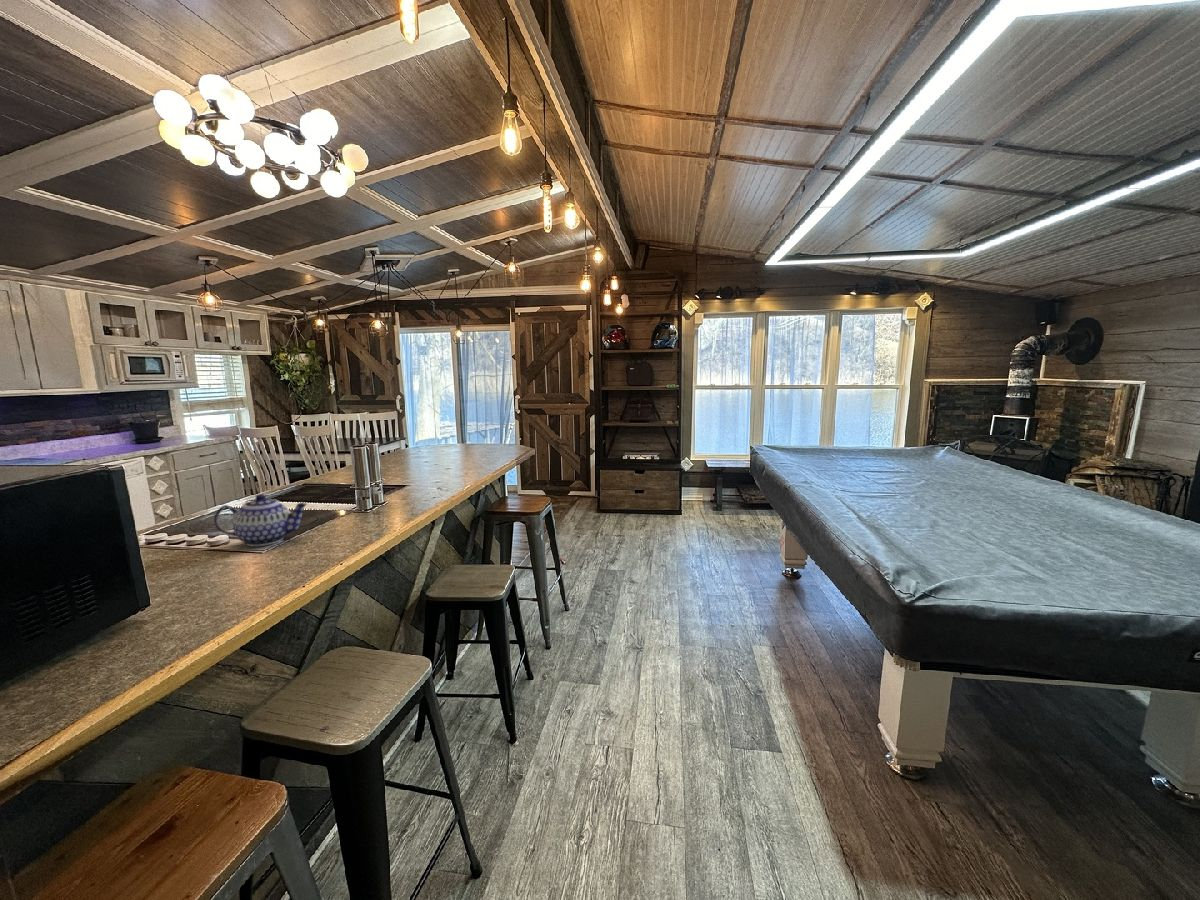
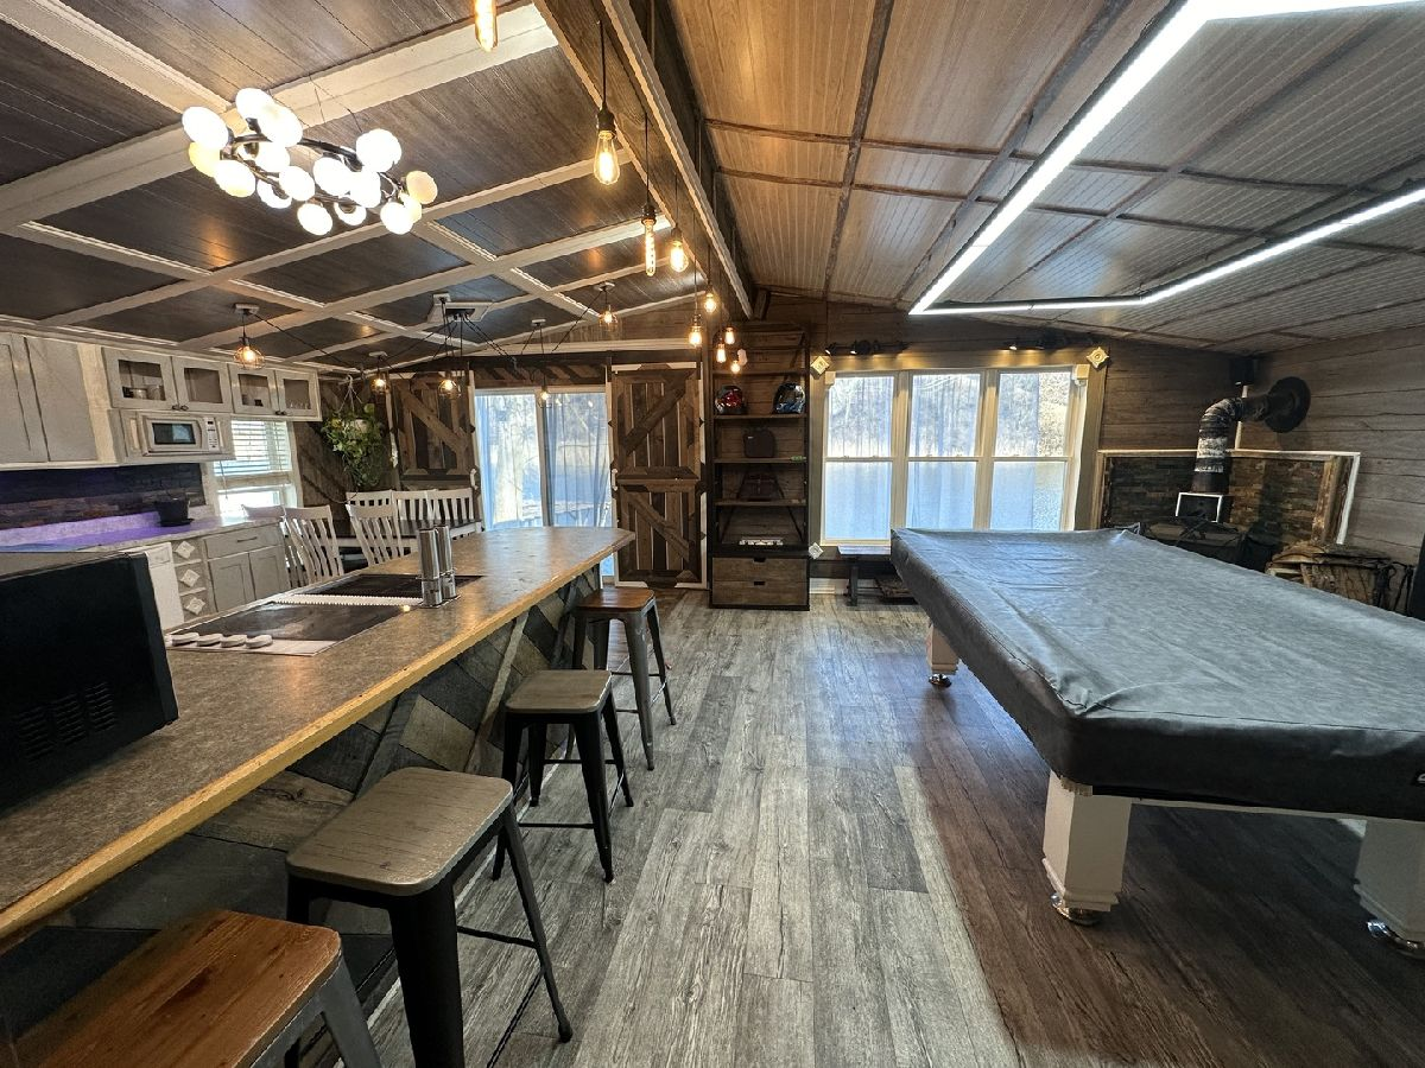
- teapot [213,493,308,547]
